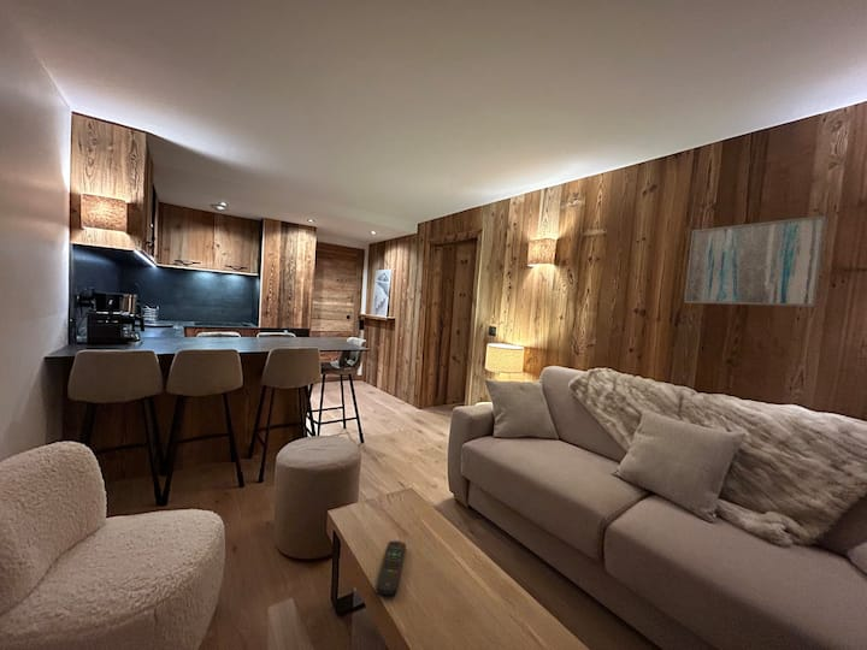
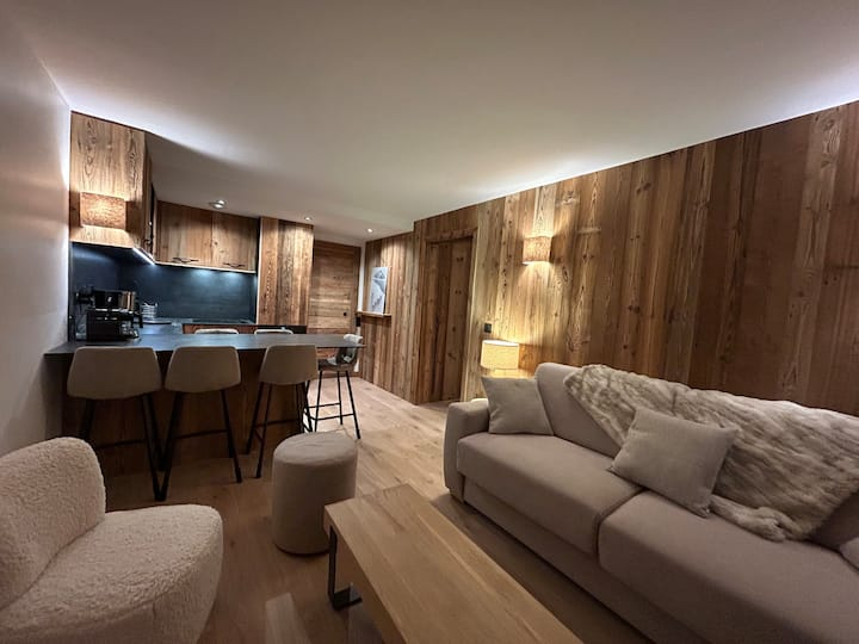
- wall art [684,214,827,307]
- remote control [374,539,407,596]
